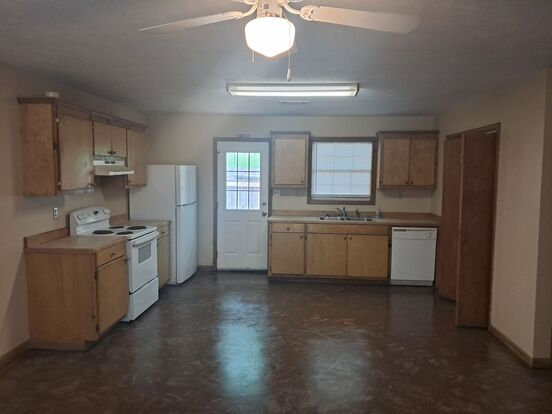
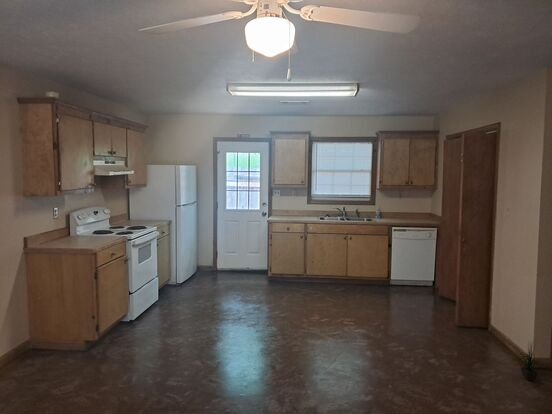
+ potted plant [516,341,542,382]
